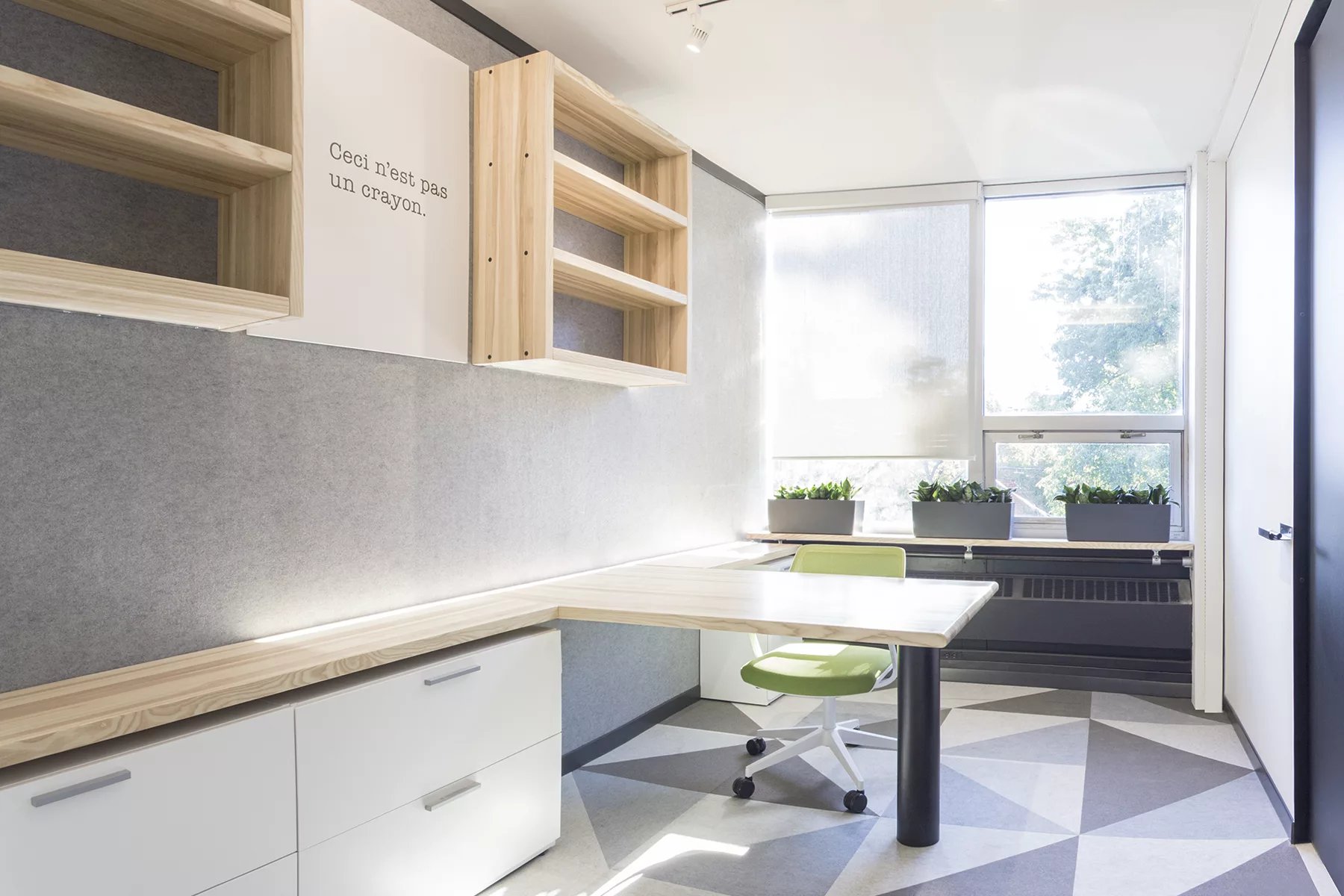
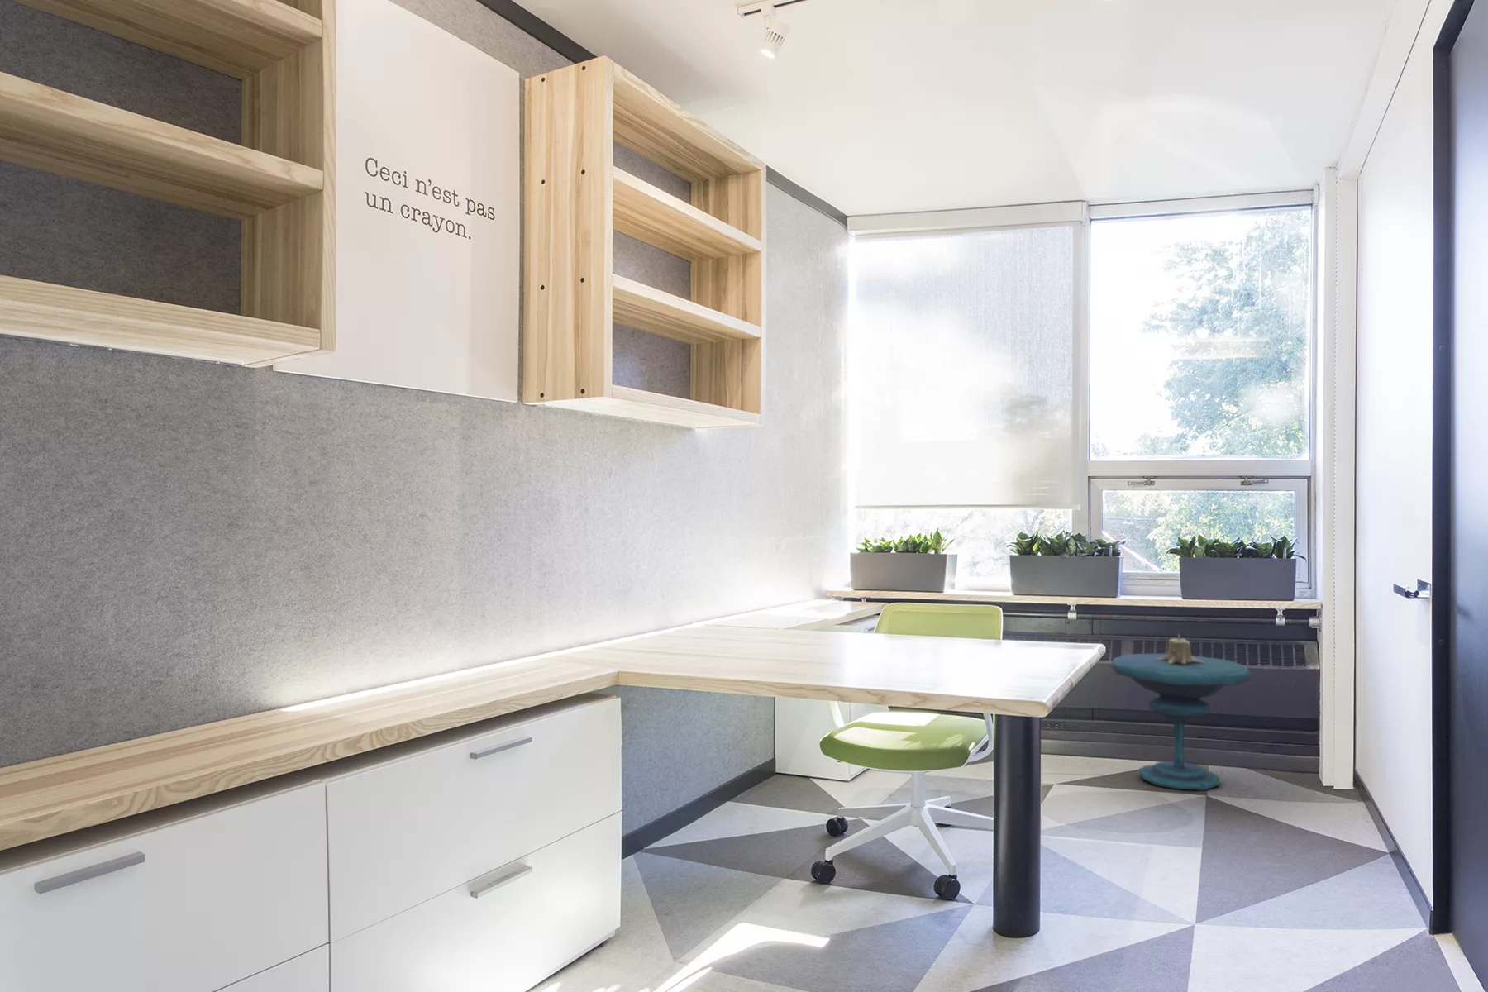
+ side table [1109,633,1252,792]
